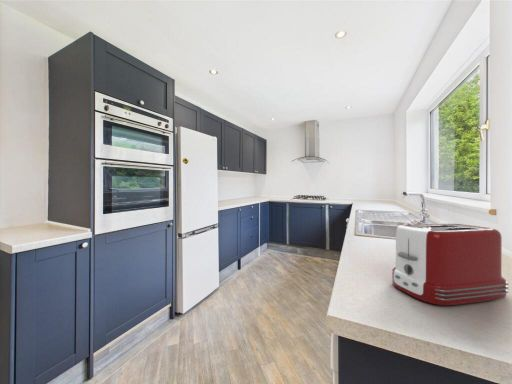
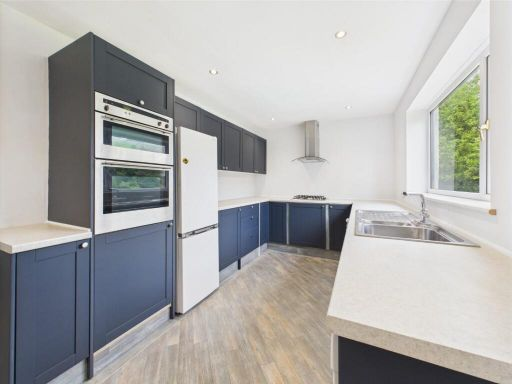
- toaster [391,223,509,306]
